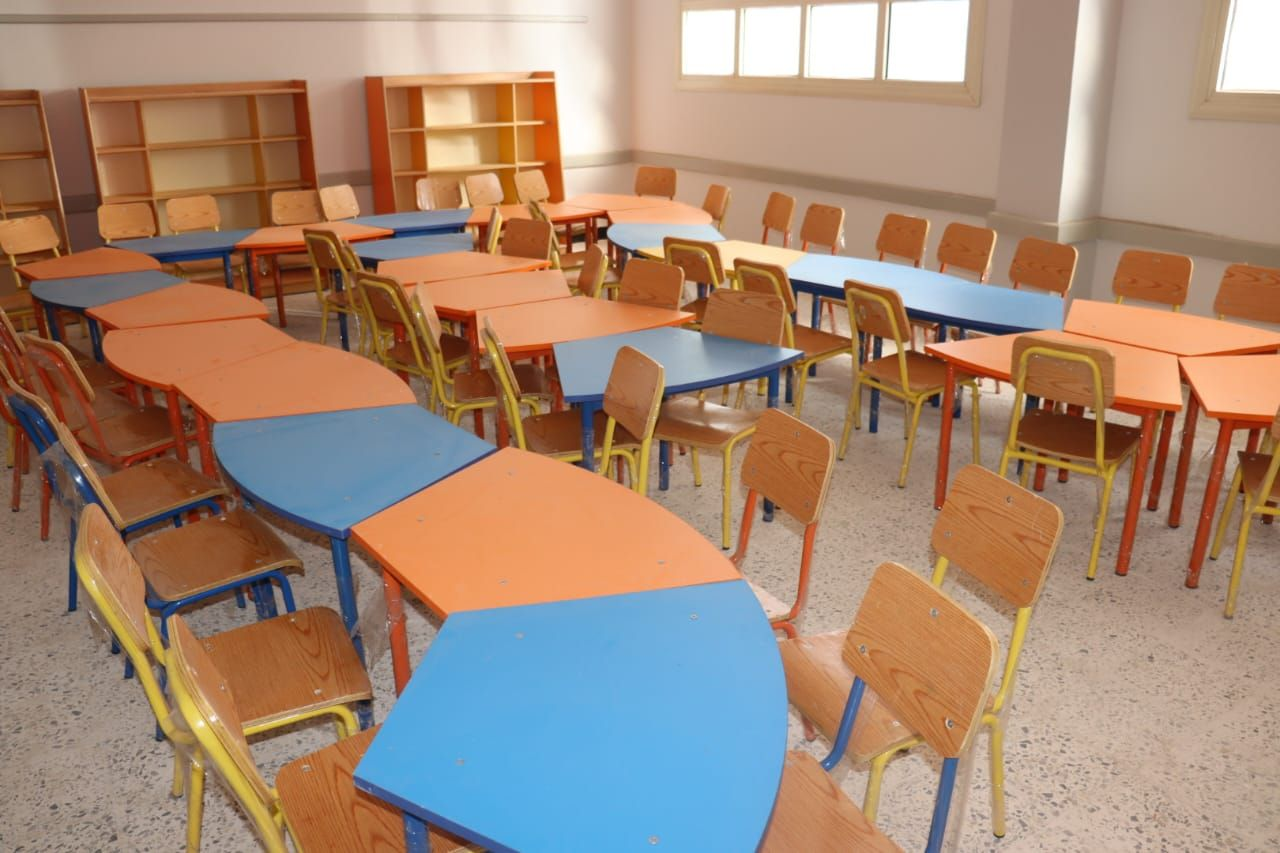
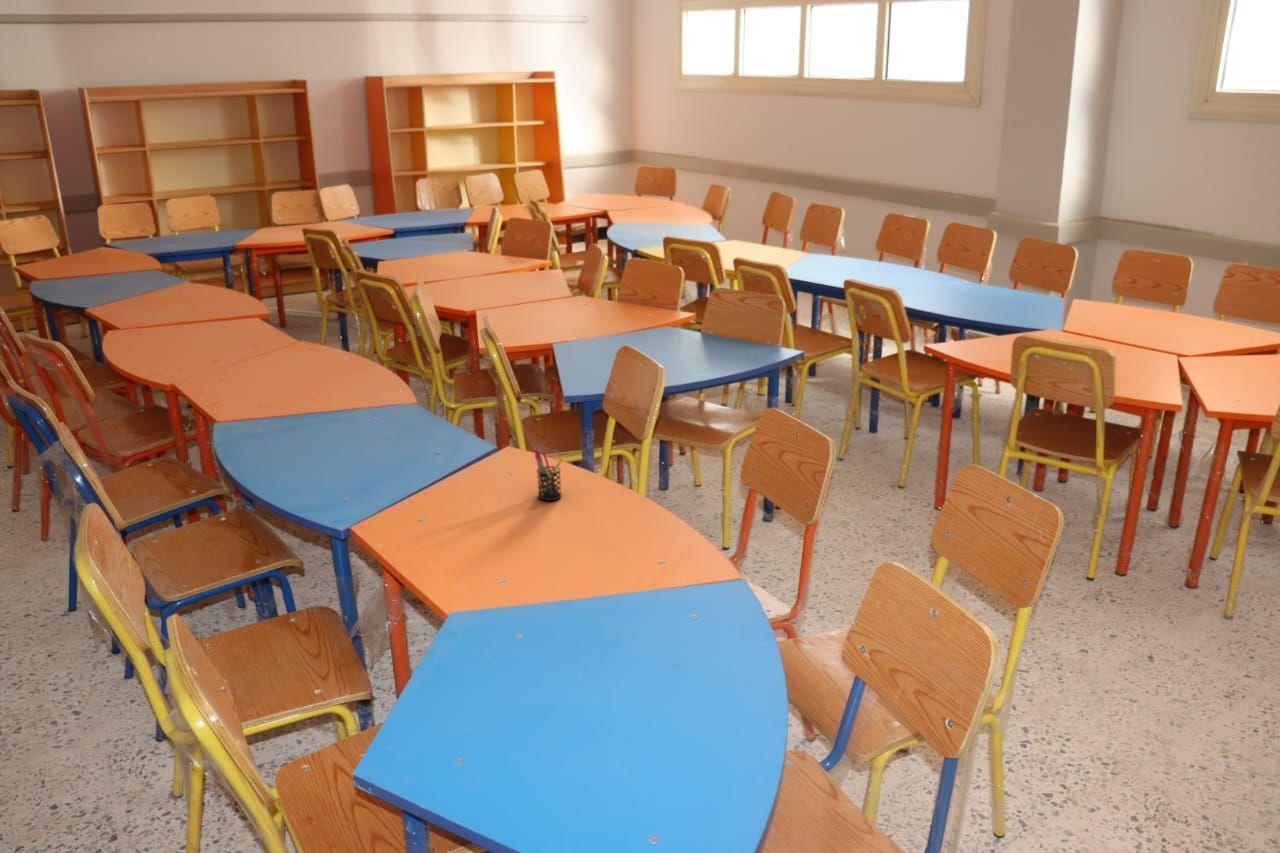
+ pen holder [533,449,564,502]
